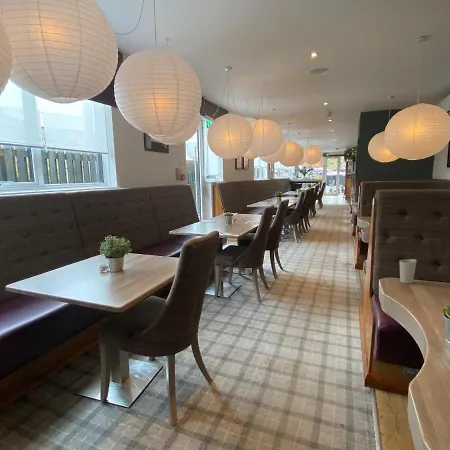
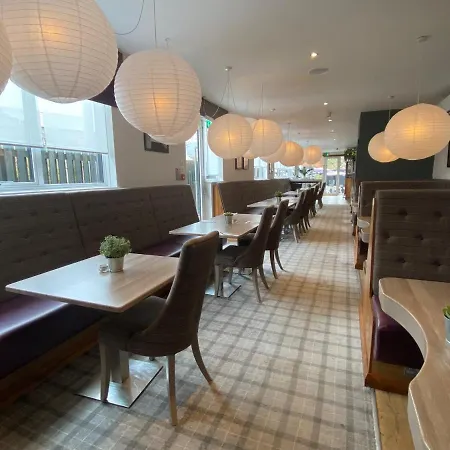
- cup [399,258,418,285]
